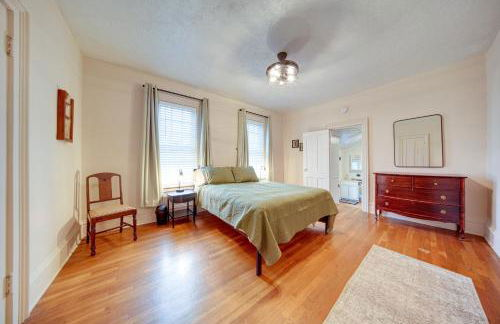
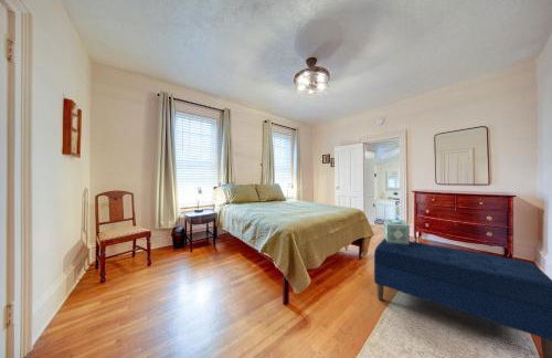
+ bench [373,238,552,358]
+ decorative box [383,219,411,244]
